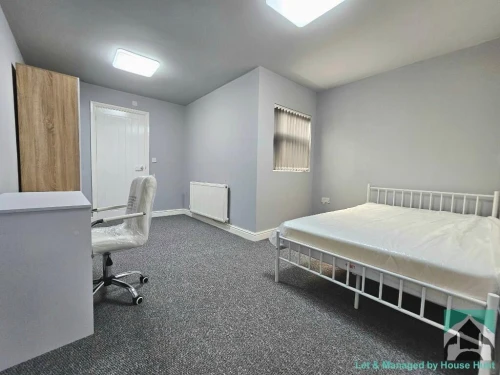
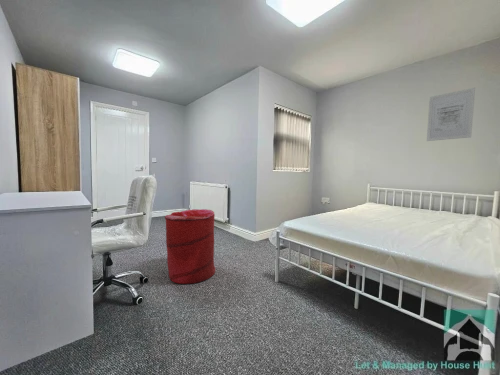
+ laundry hamper [164,208,217,285]
+ wall art [426,87,476,142]
